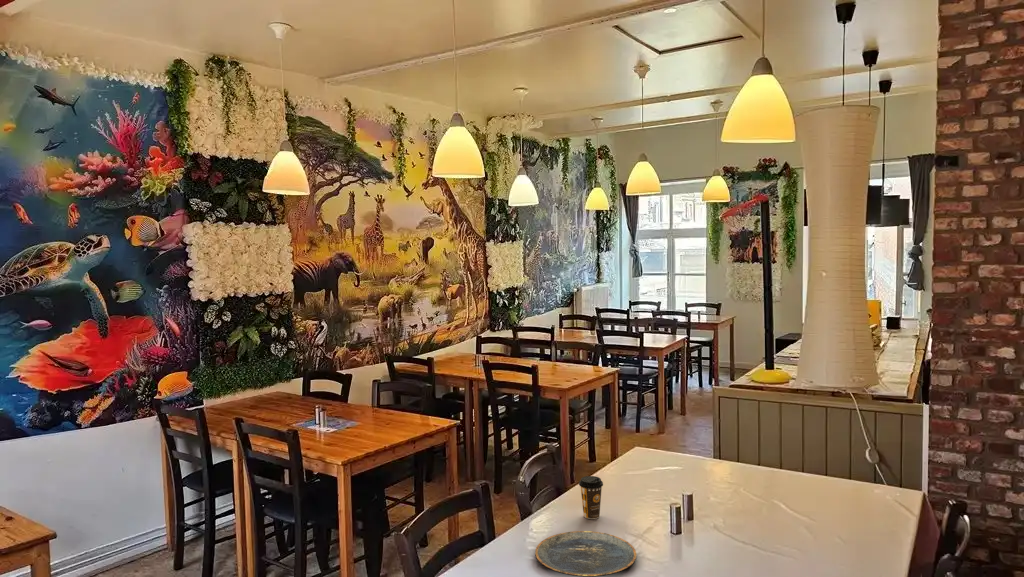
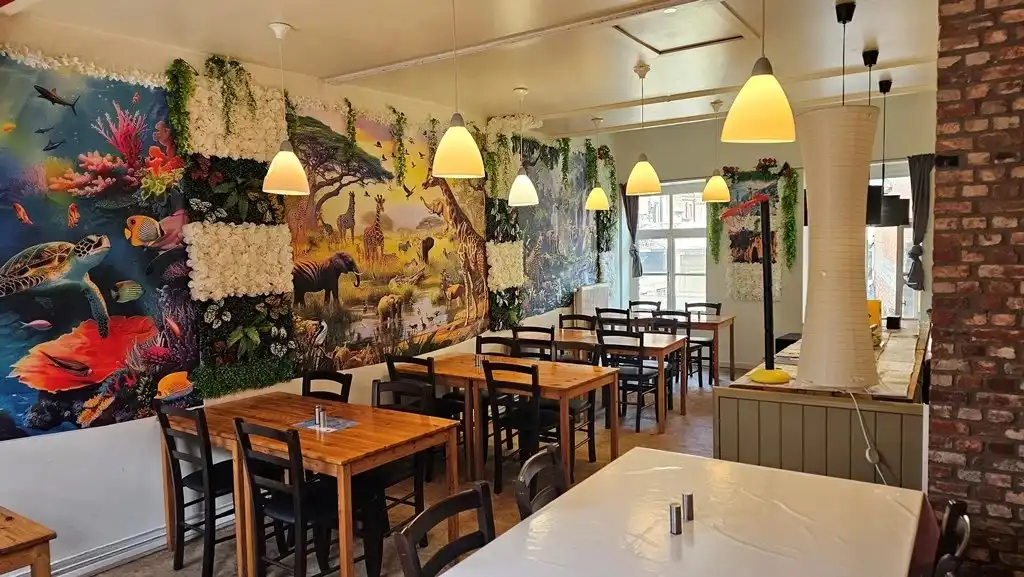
- coffee cup [578,475,604,520]
- plate [534,530,637,577]
